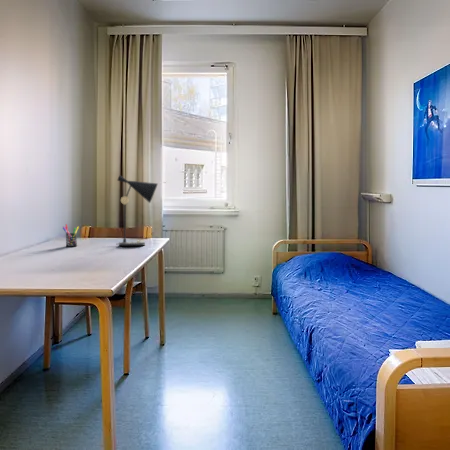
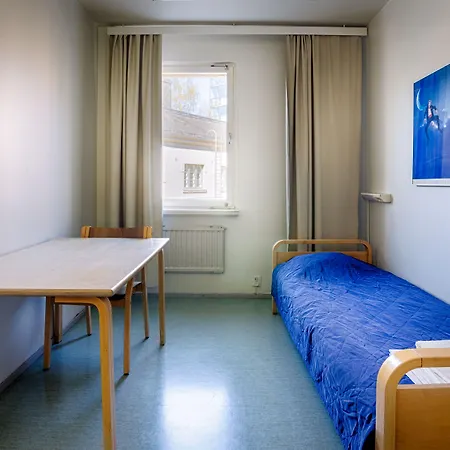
- pen holder [62,223,80,248]
- table lamp [116,174,159,247]
